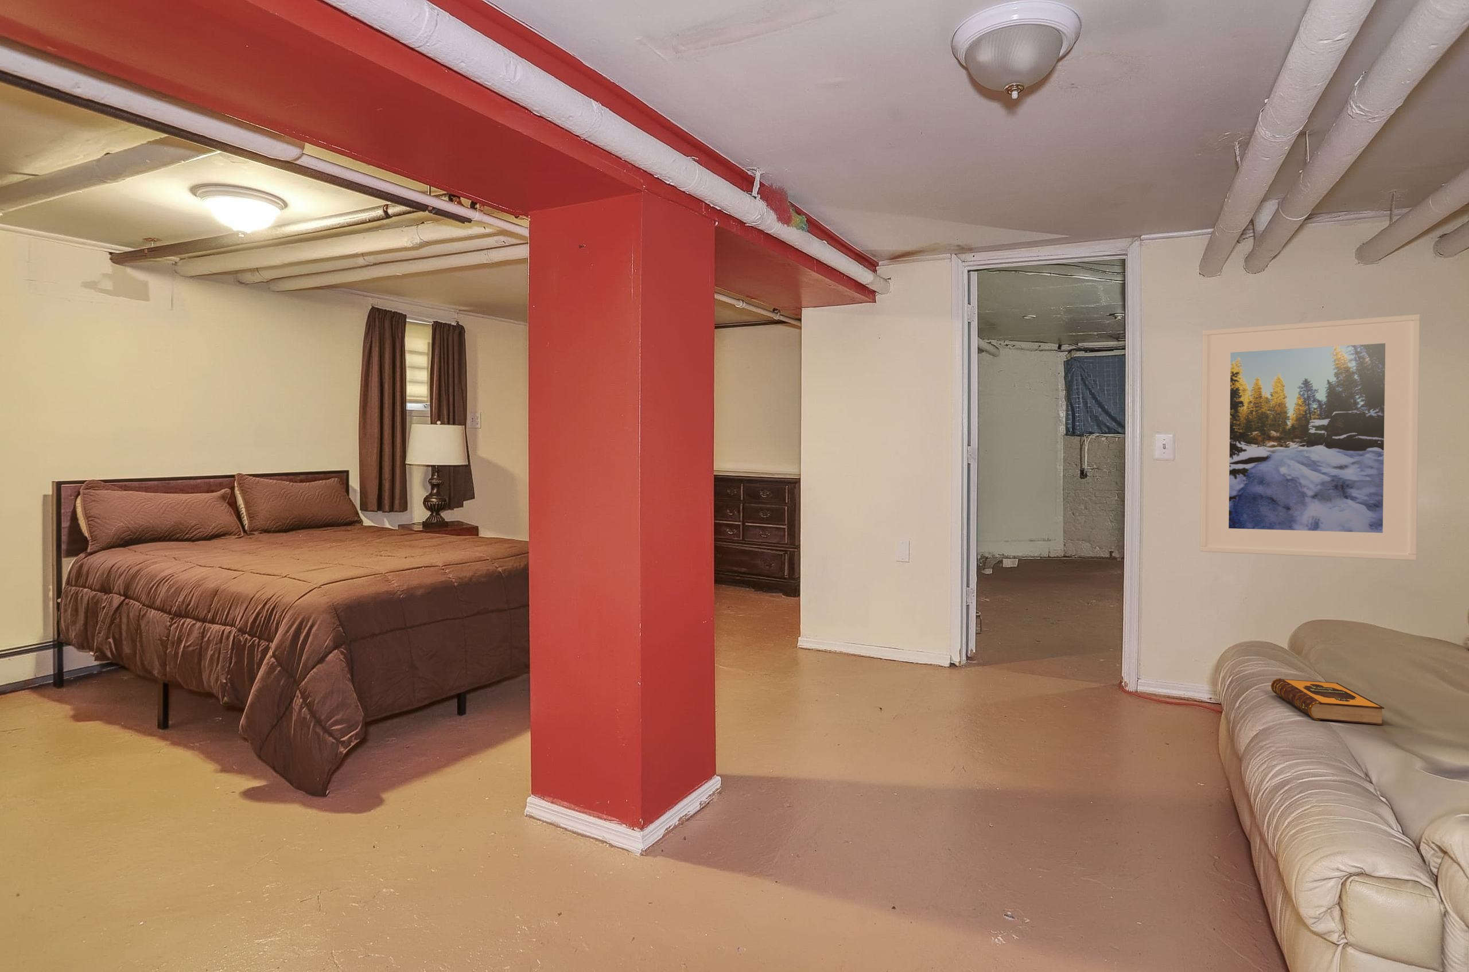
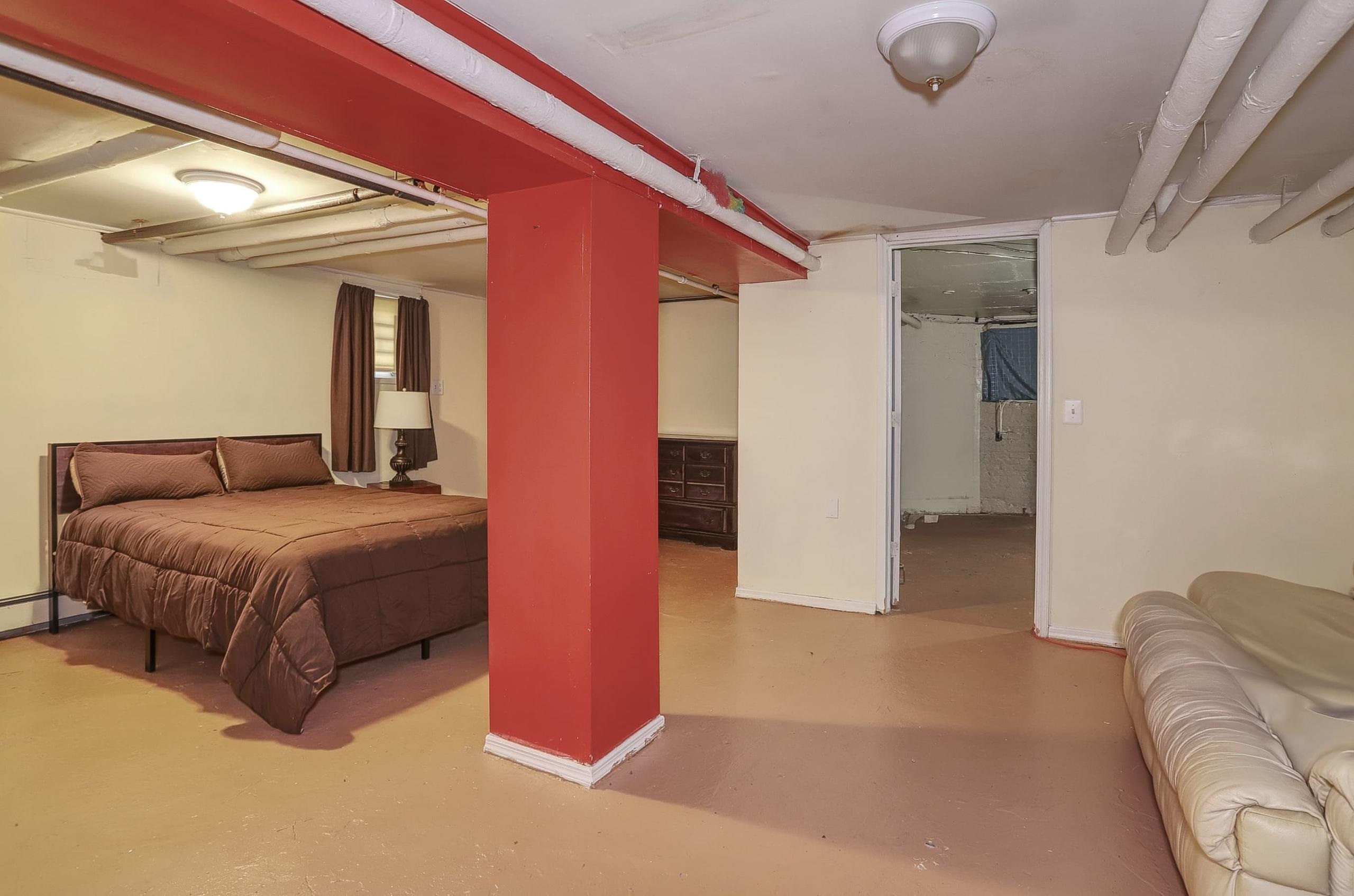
- hardback book [1270,678,1384,726]
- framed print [1199,314,1421,561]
